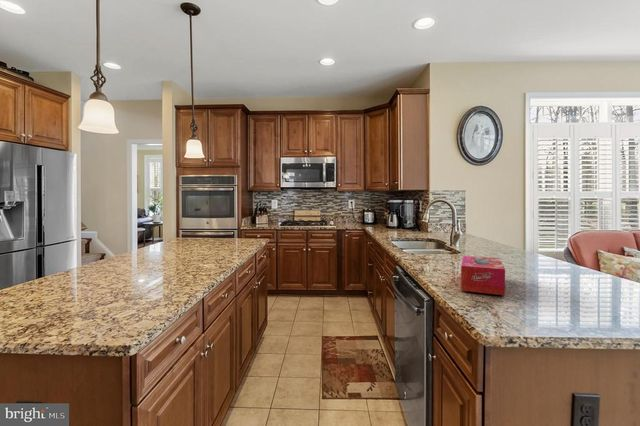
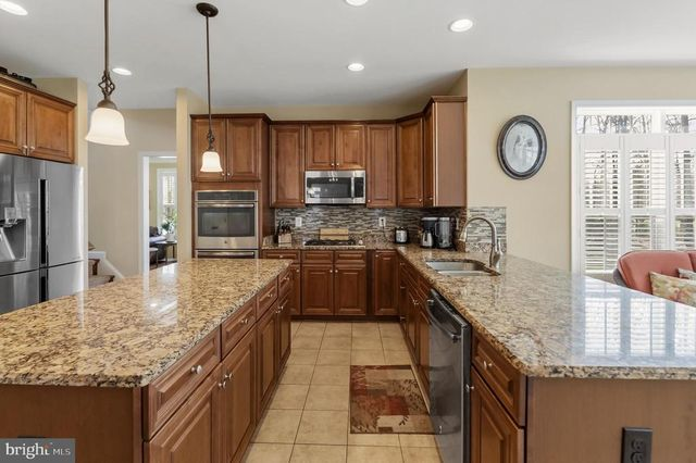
- tissue box [460,255,506,296]
